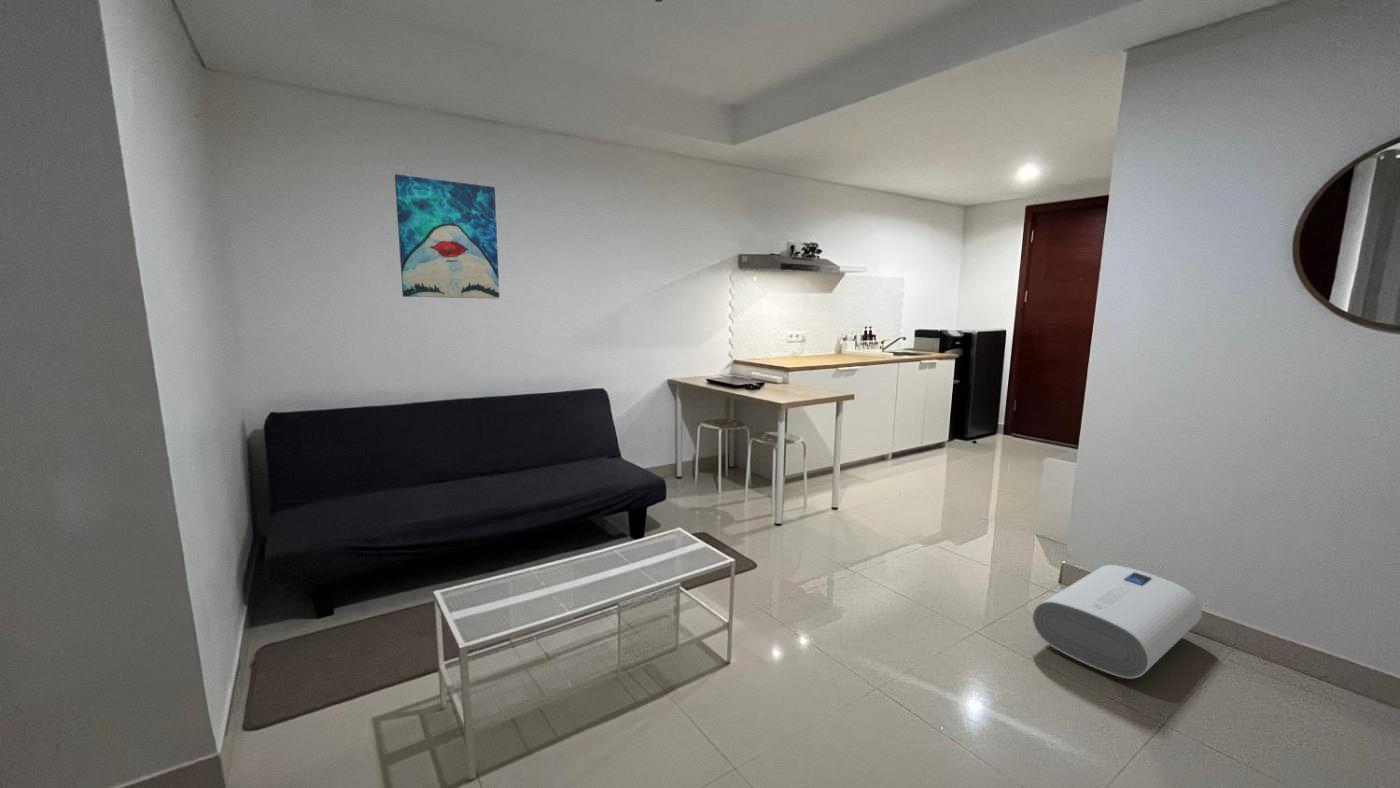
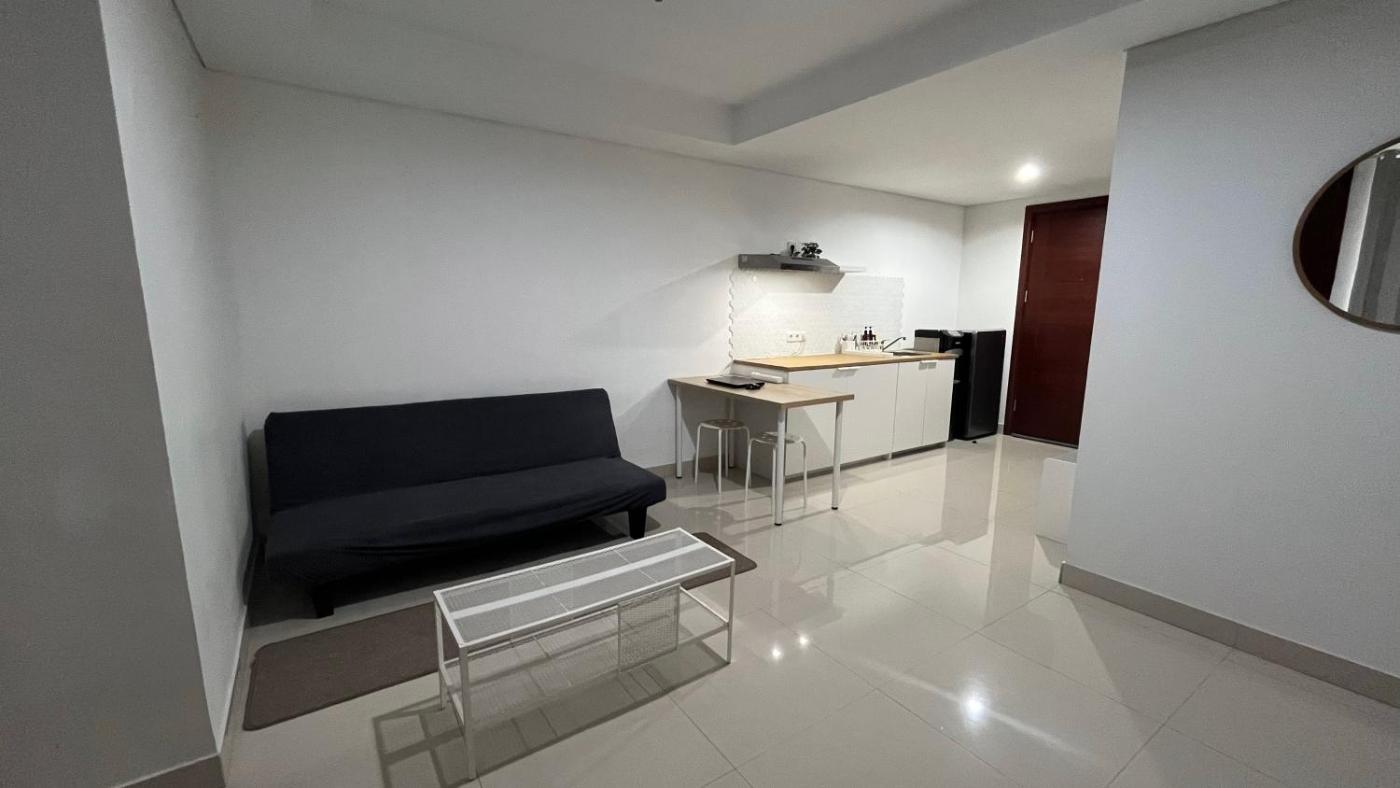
- water heater [1032,564,1203,679]
- wall art [394,173,501,300]
